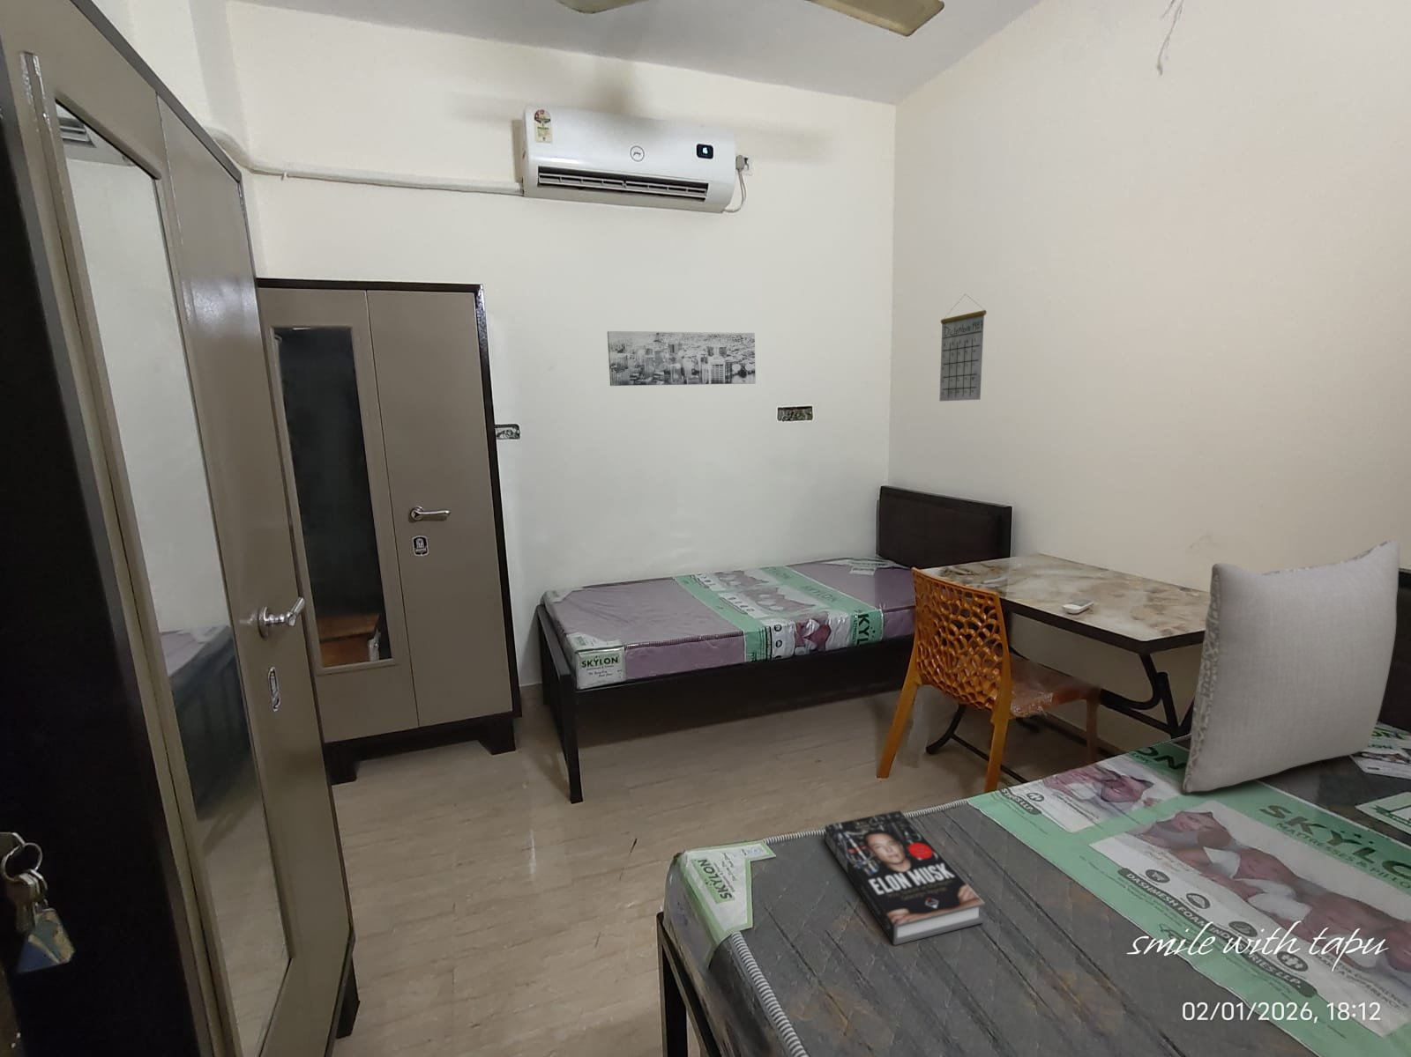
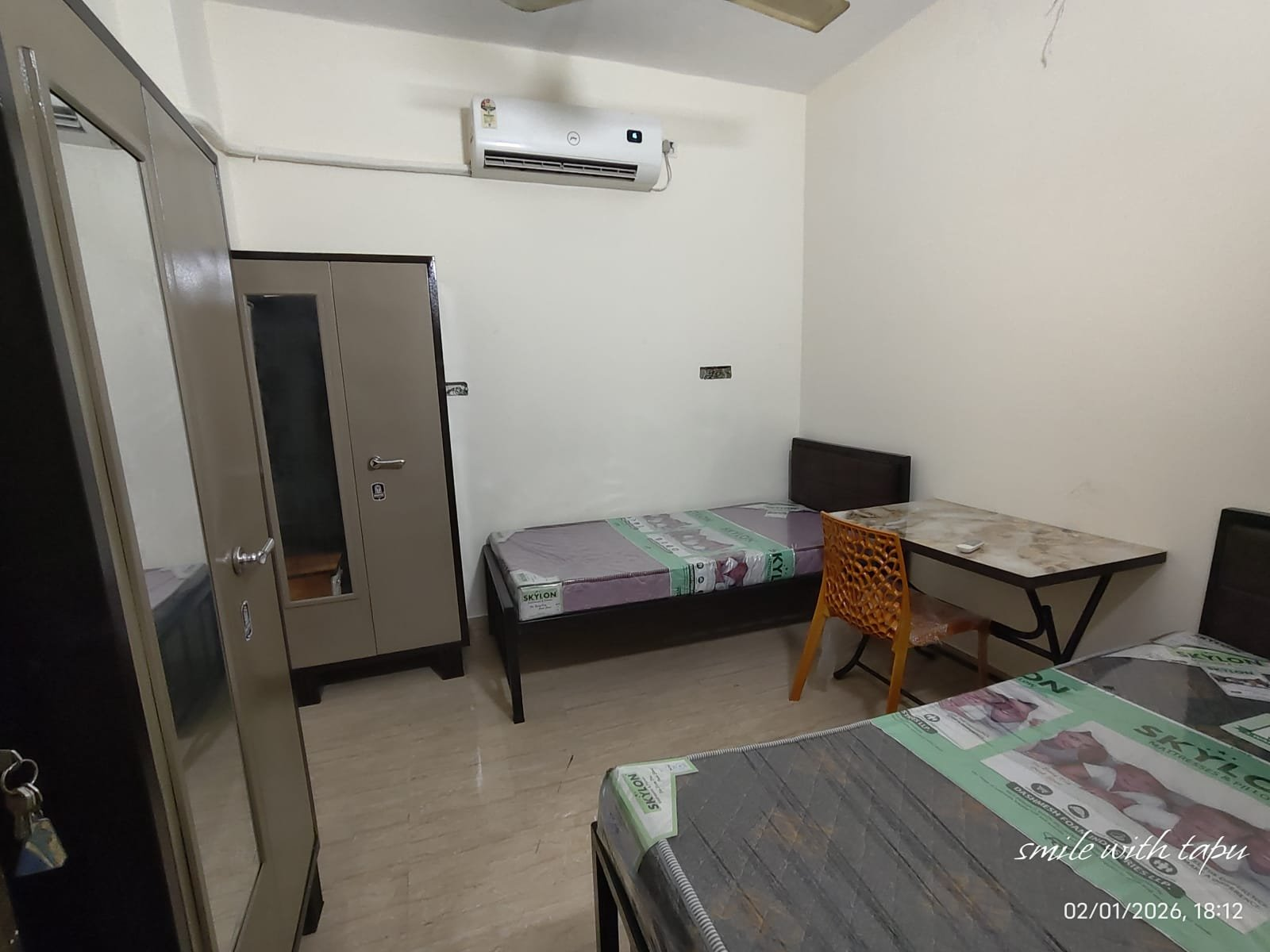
- calendar [939,293,988,403]
- pillow [1182,540,1401,794]
- book [824,809,985,946]
- wall art [607,331,757,386]
